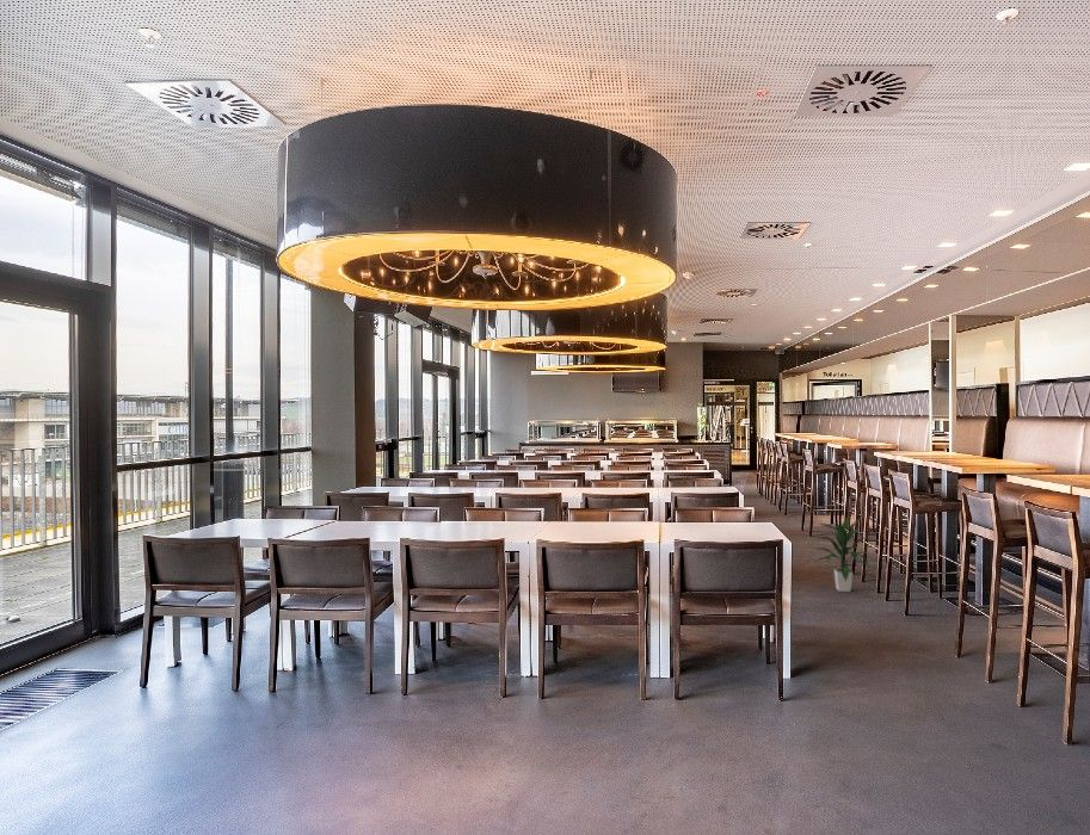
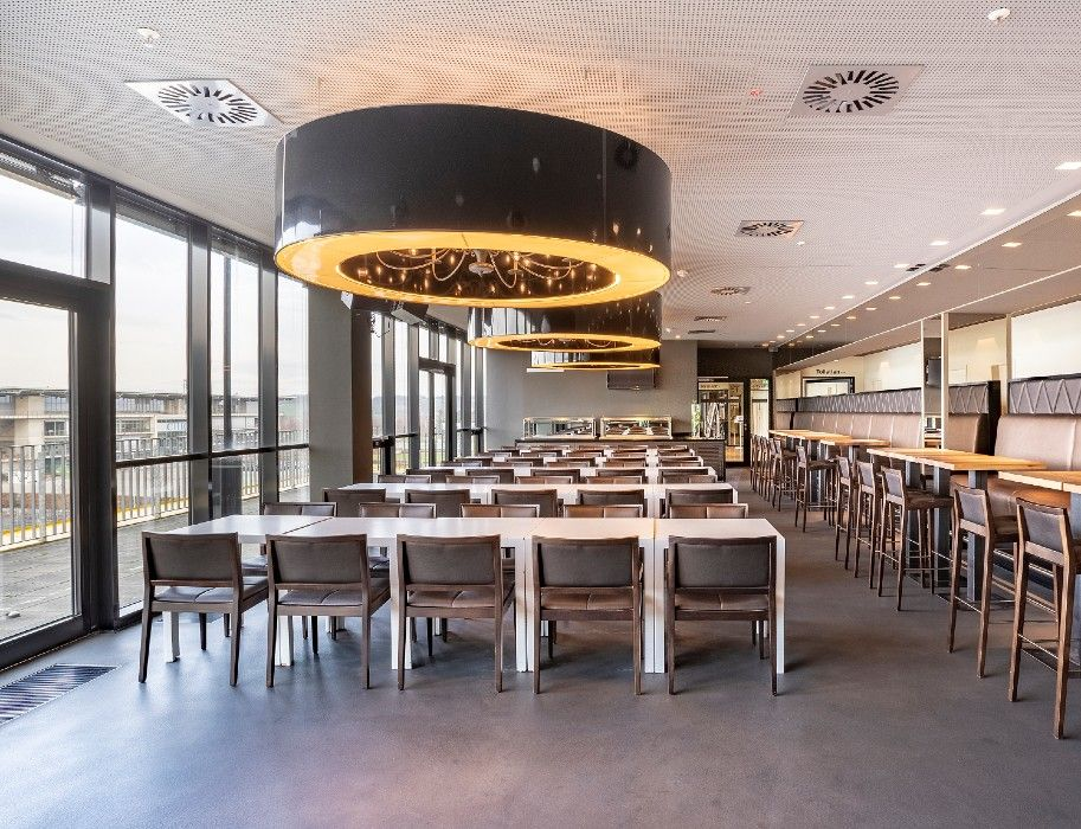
- indoor plant [813,515,872,593]
